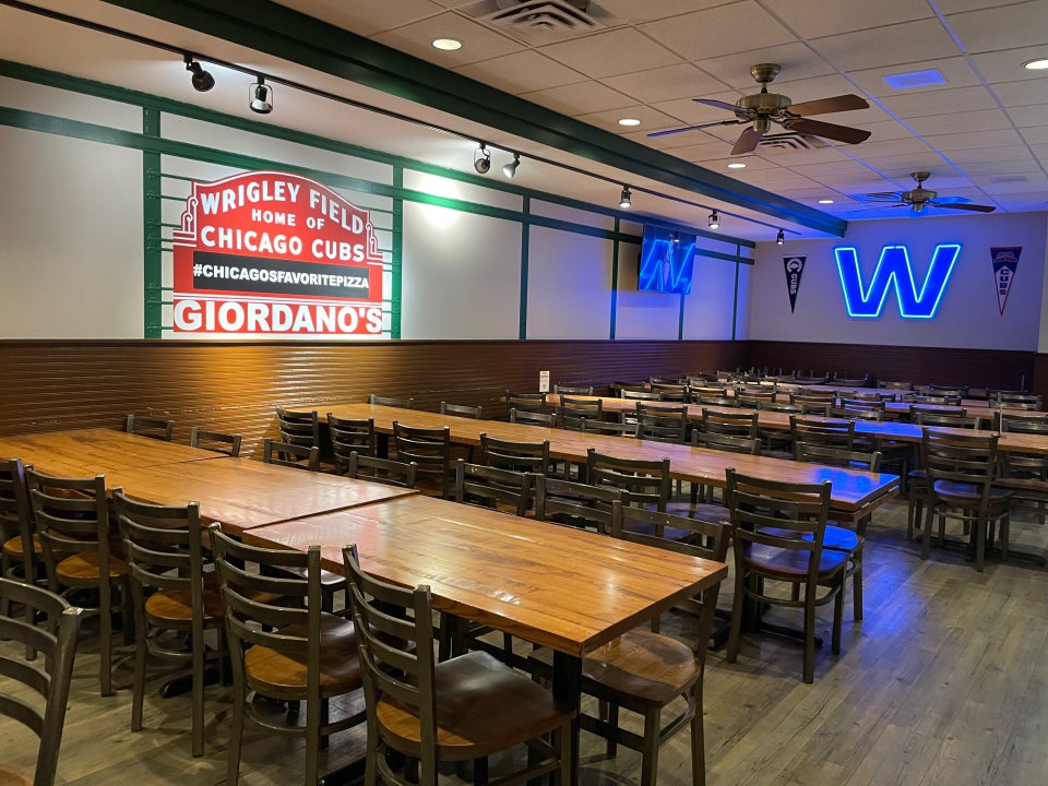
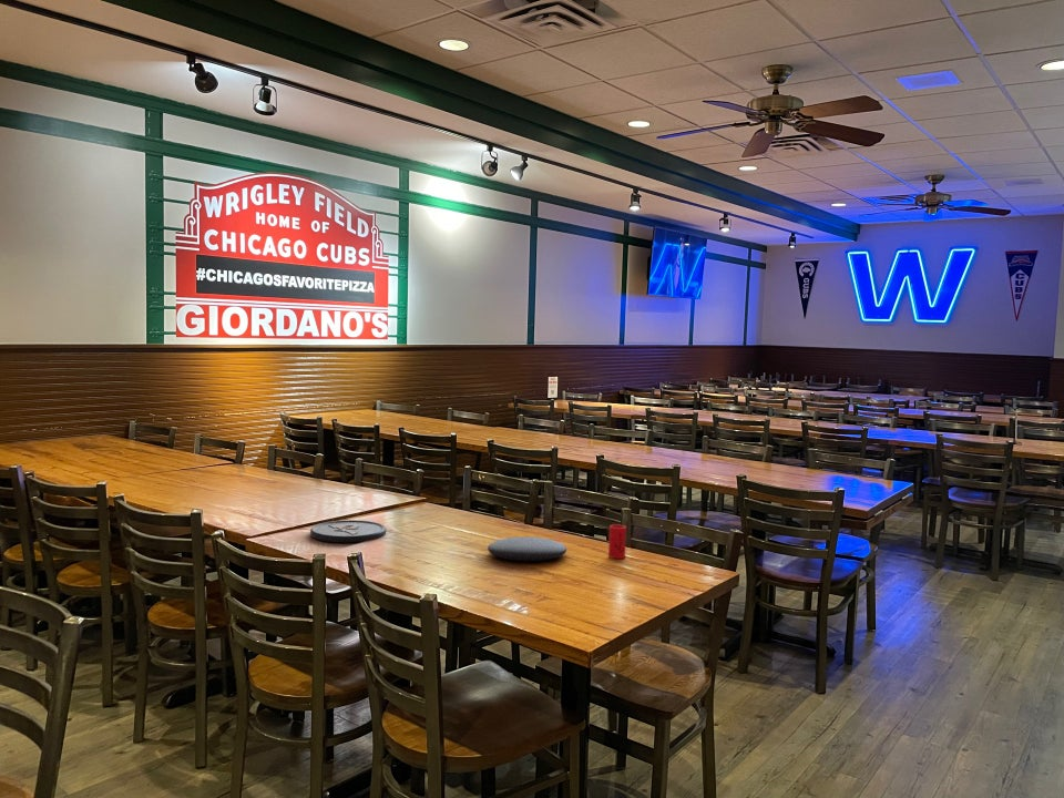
+ cup [607,523,627,560]
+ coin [309,519,387,544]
+ plate [487,535,567,563]
